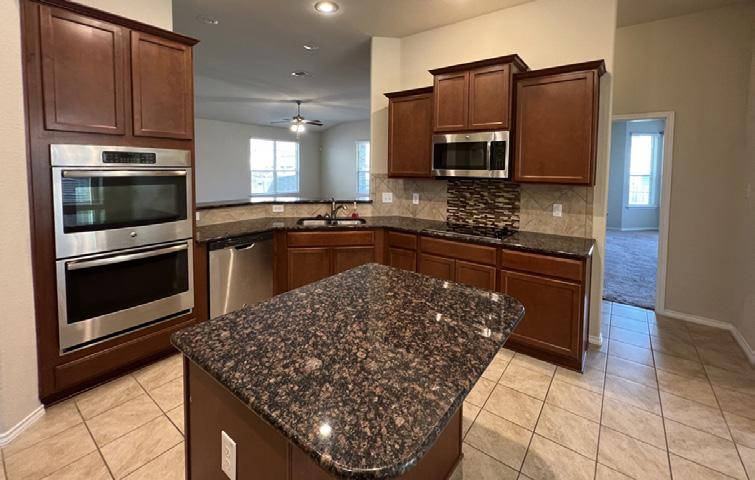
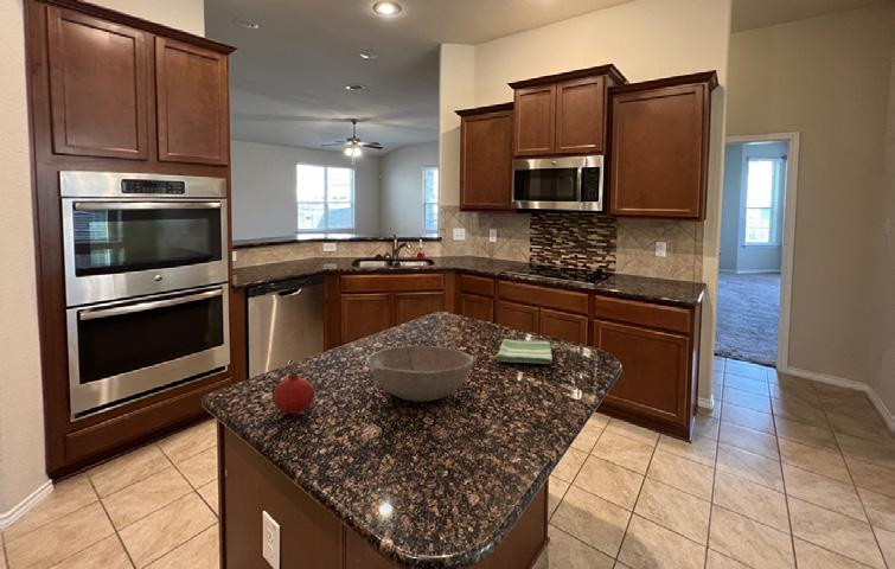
+ fruit [271,370,317,415]
+ bowl [365,345,475,403]
+ dish towel [493,338,554,365]
